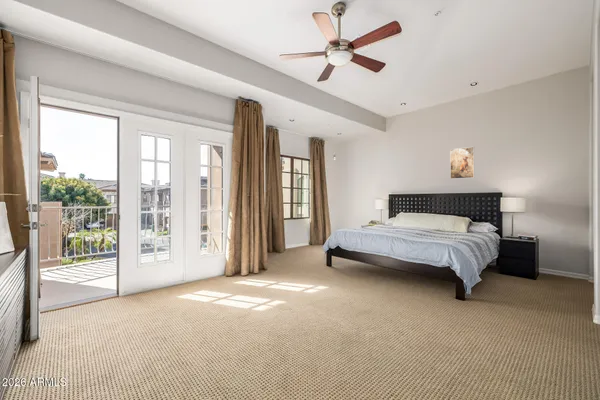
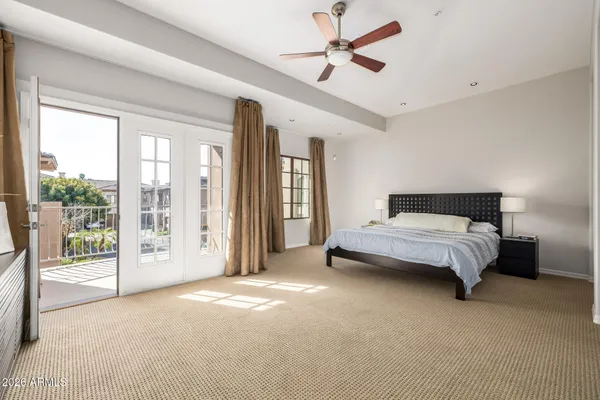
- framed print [449,146,475,180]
